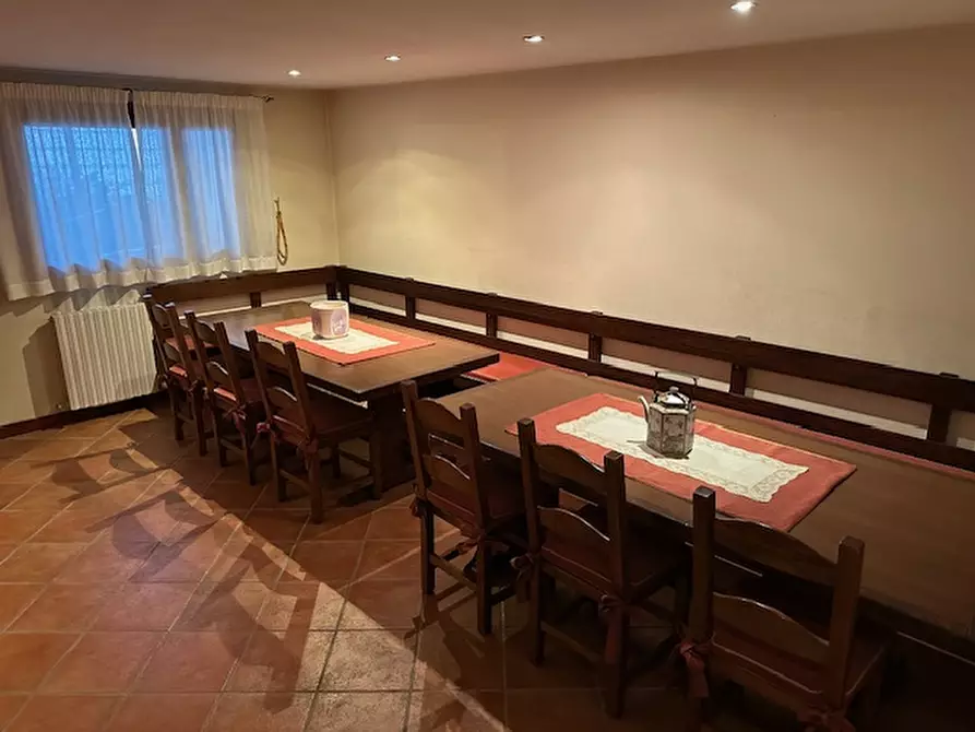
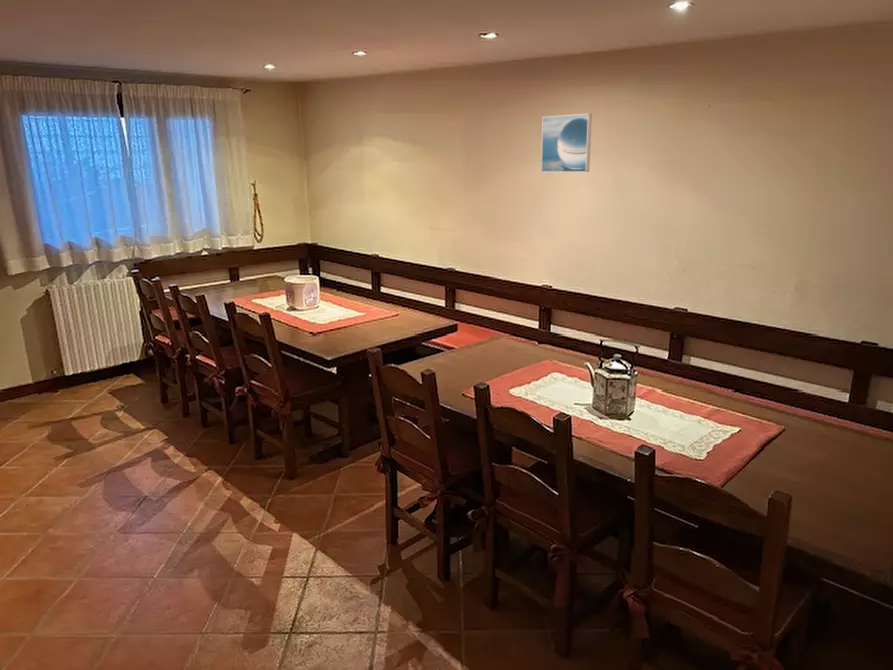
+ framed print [540,112,593,173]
